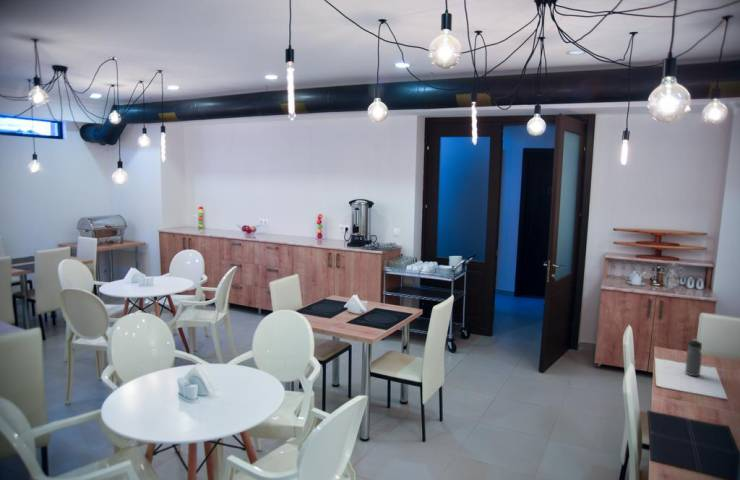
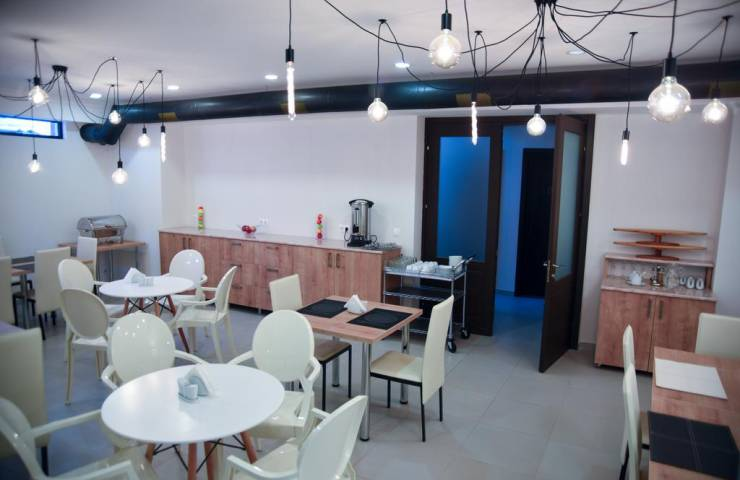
- water bottle [684,338,703,377]
